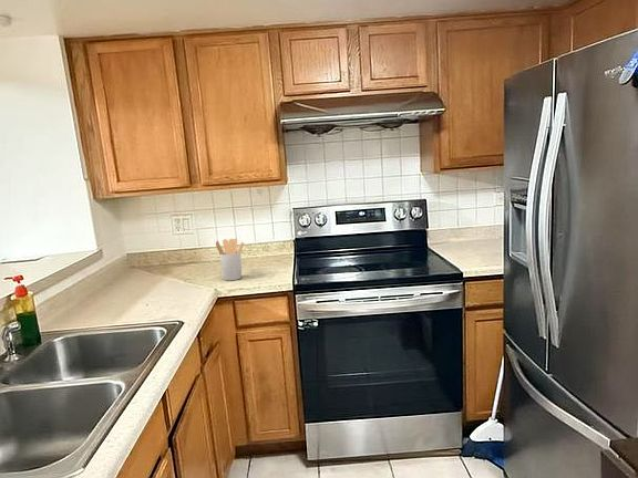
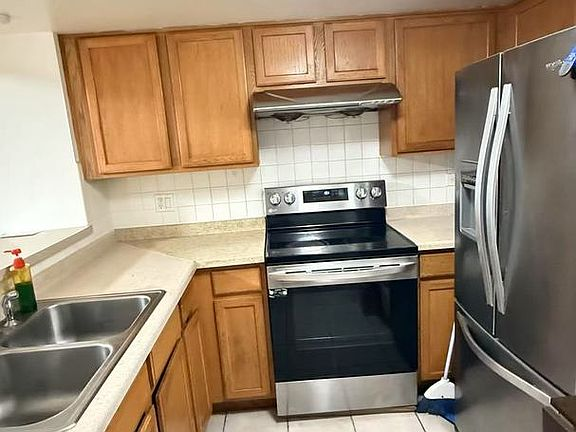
- utensil holder [215,238,245,281]
